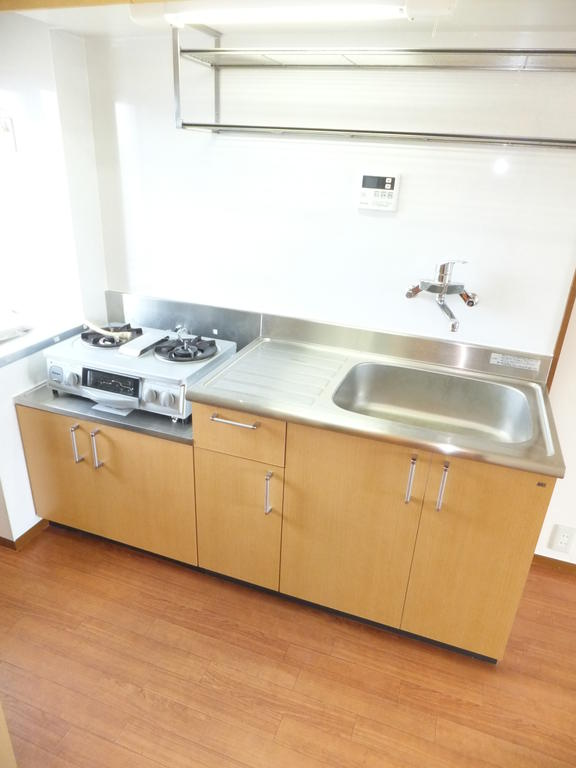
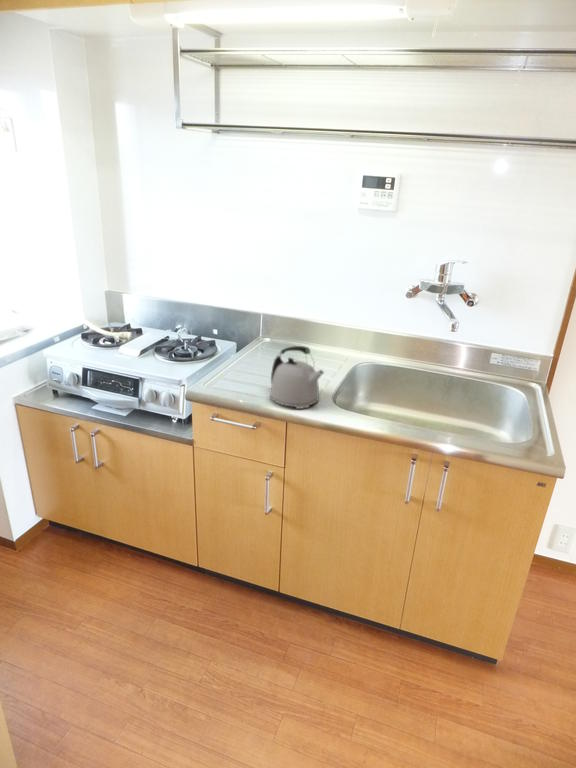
+ kettle [269,345,325,410]
